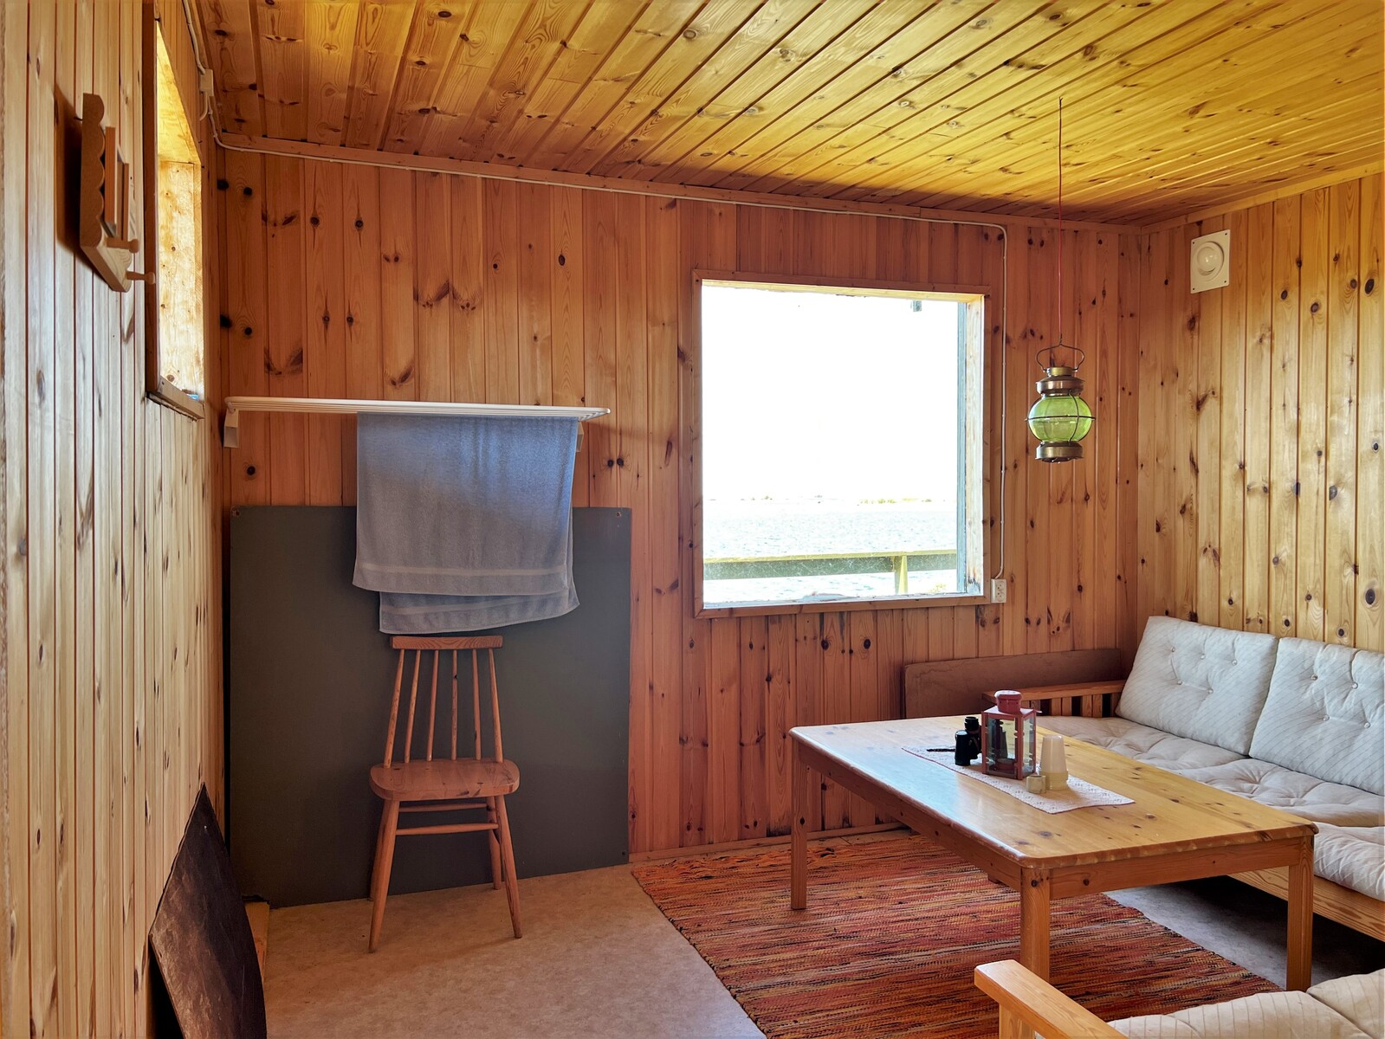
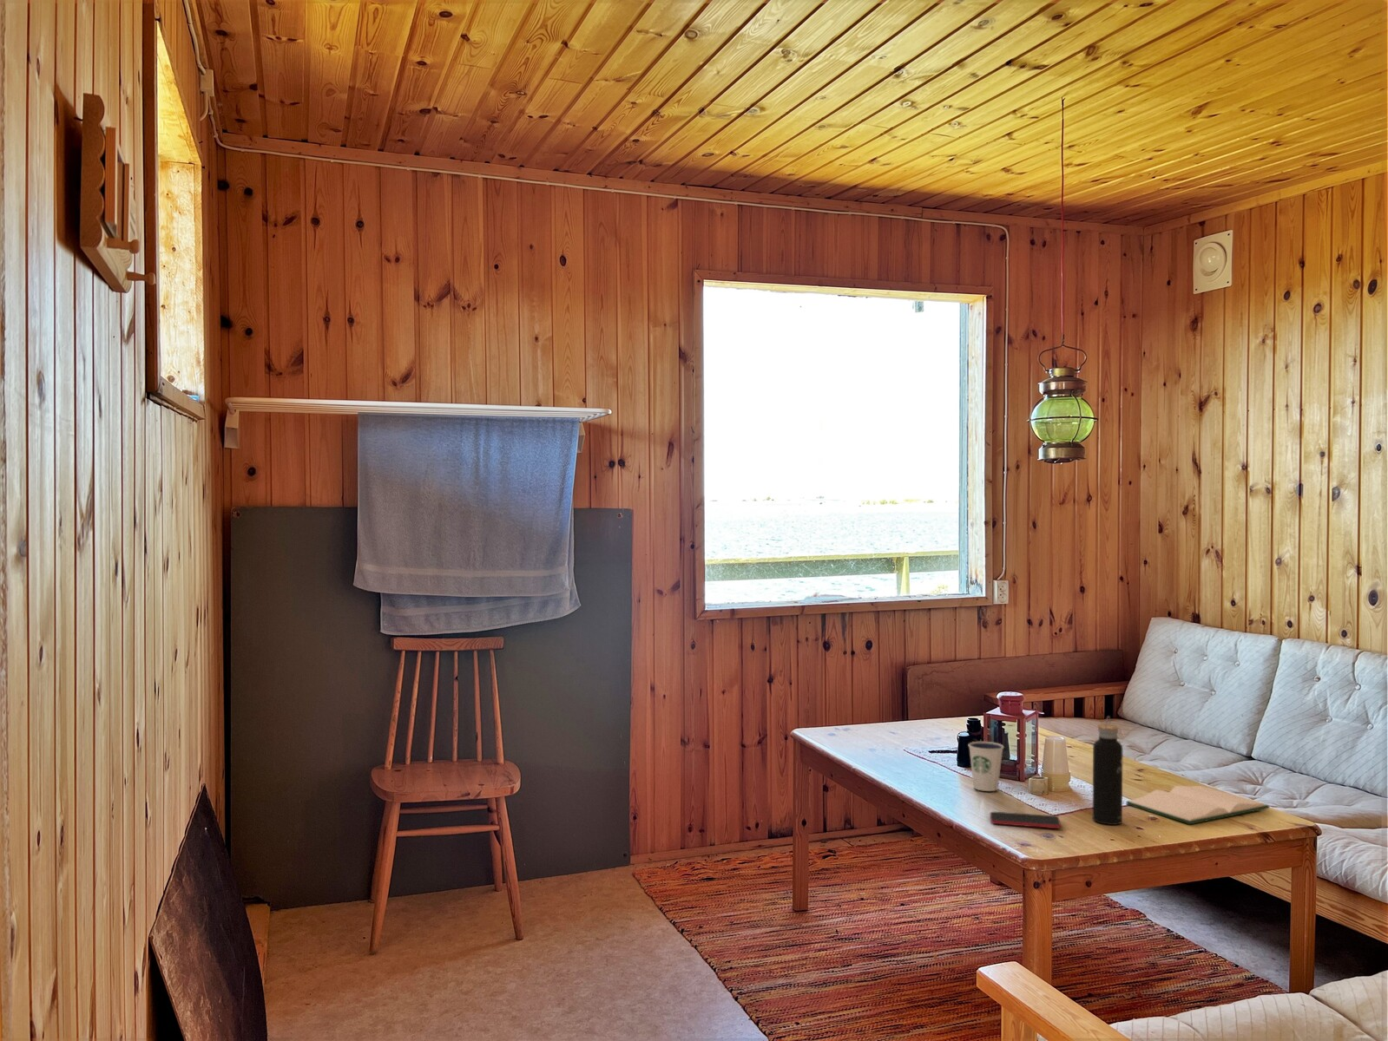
+ water bottle [1092,715,1123,826]
+ hardback book [1125,784,1270,824]
+ smartphone [990,811,1062,829]
+ dixie cup [968,741,1004,792]
